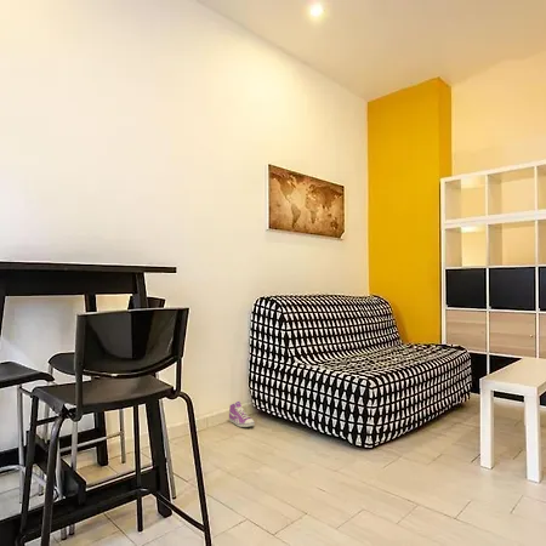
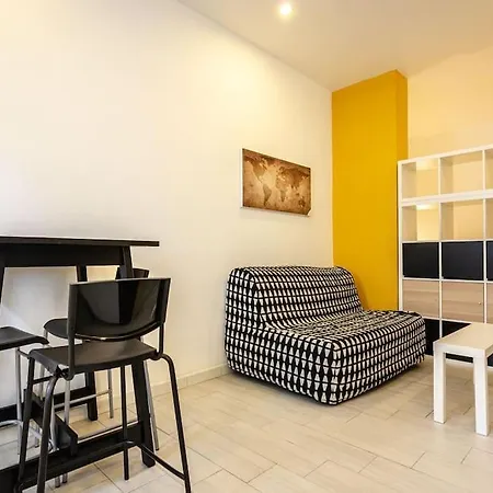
- sneaker [228,400,256,428]
